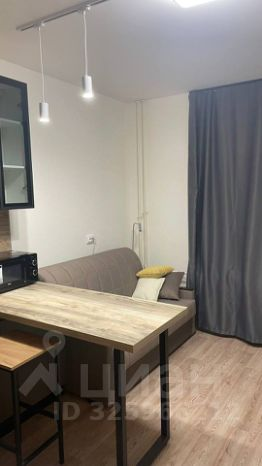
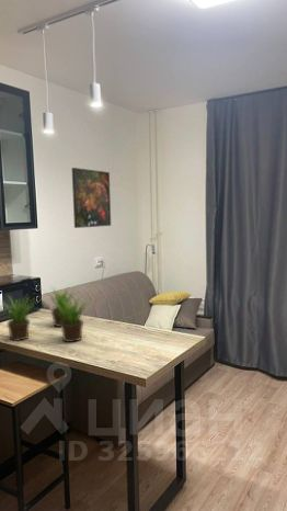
+ plant [0,284,93,343]
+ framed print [71,167,112,229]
